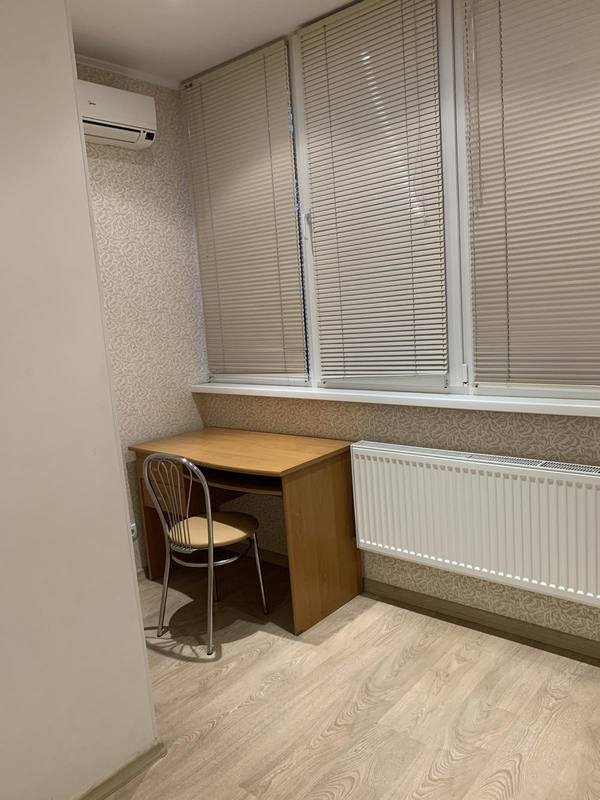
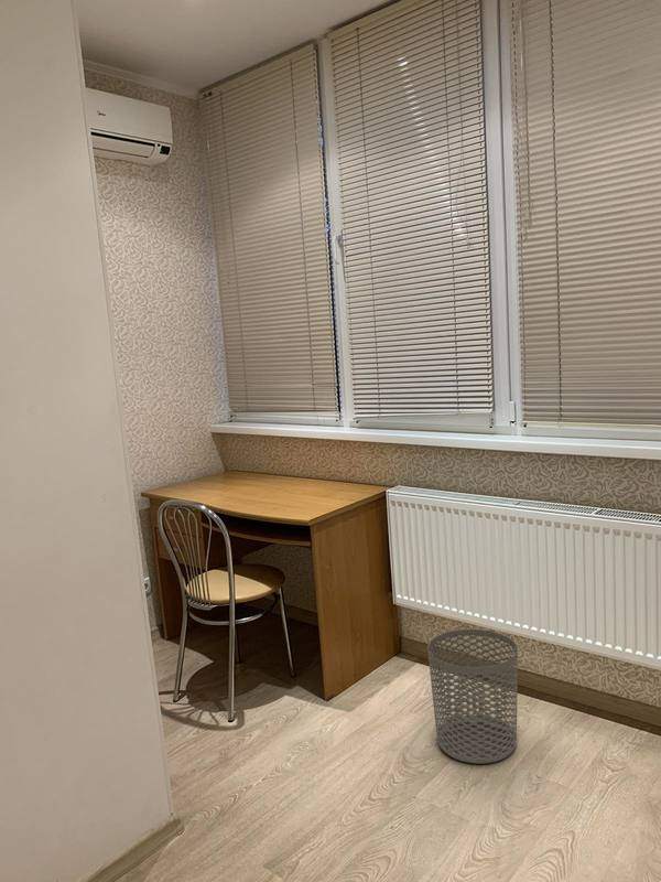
+ waste bin [426,628,519,765]
